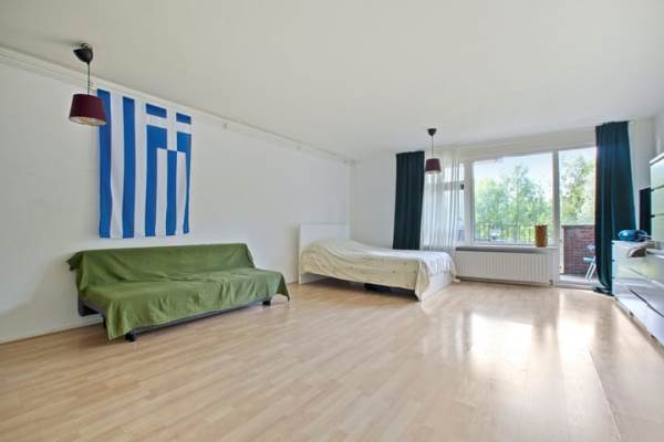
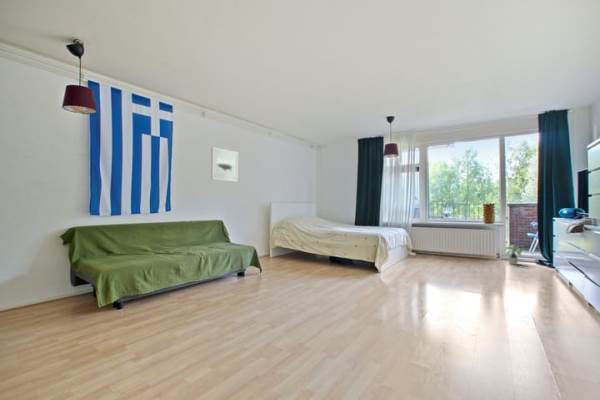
+ wall art [210,146,239,183]
+ potted plant [503,244,524,266]
